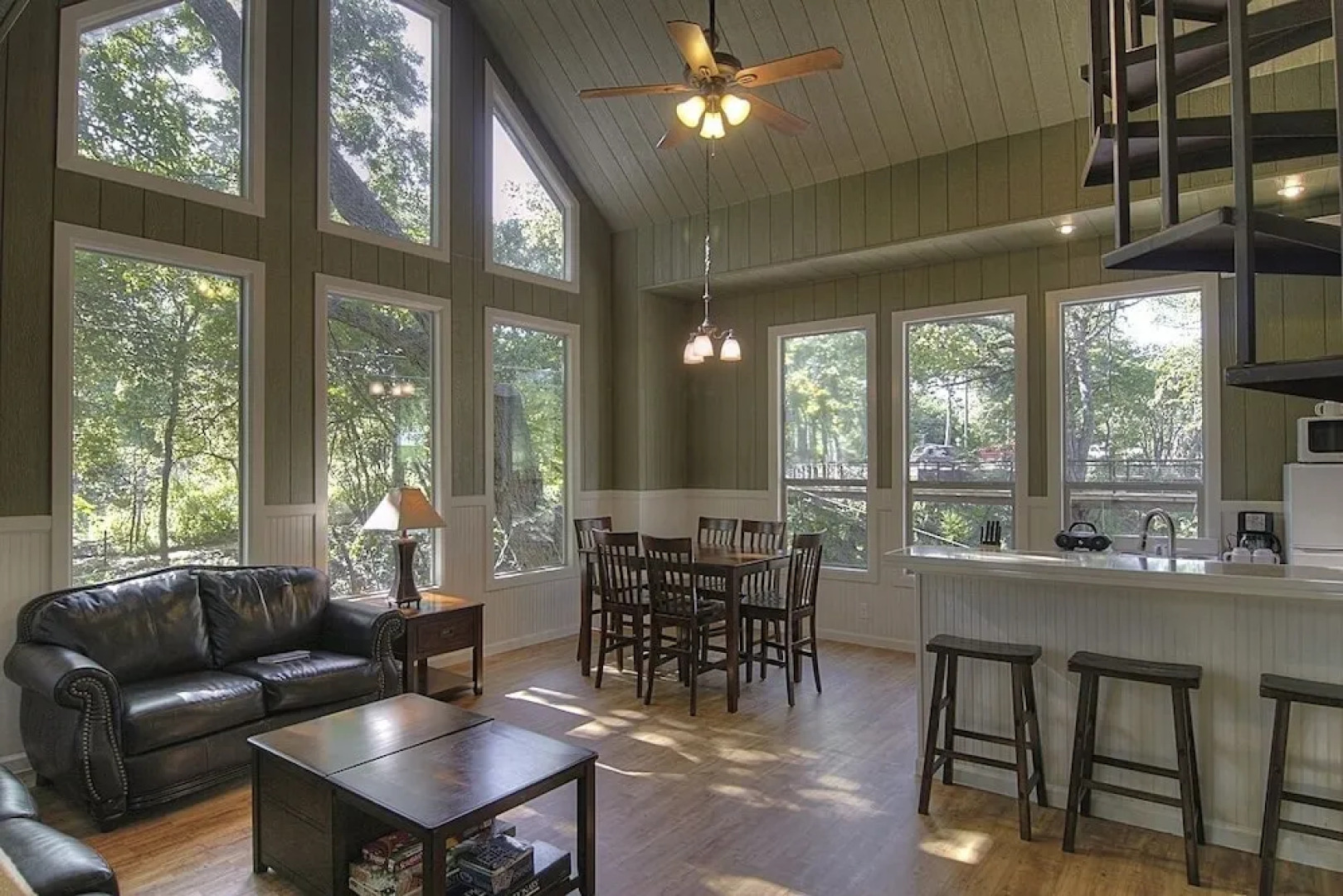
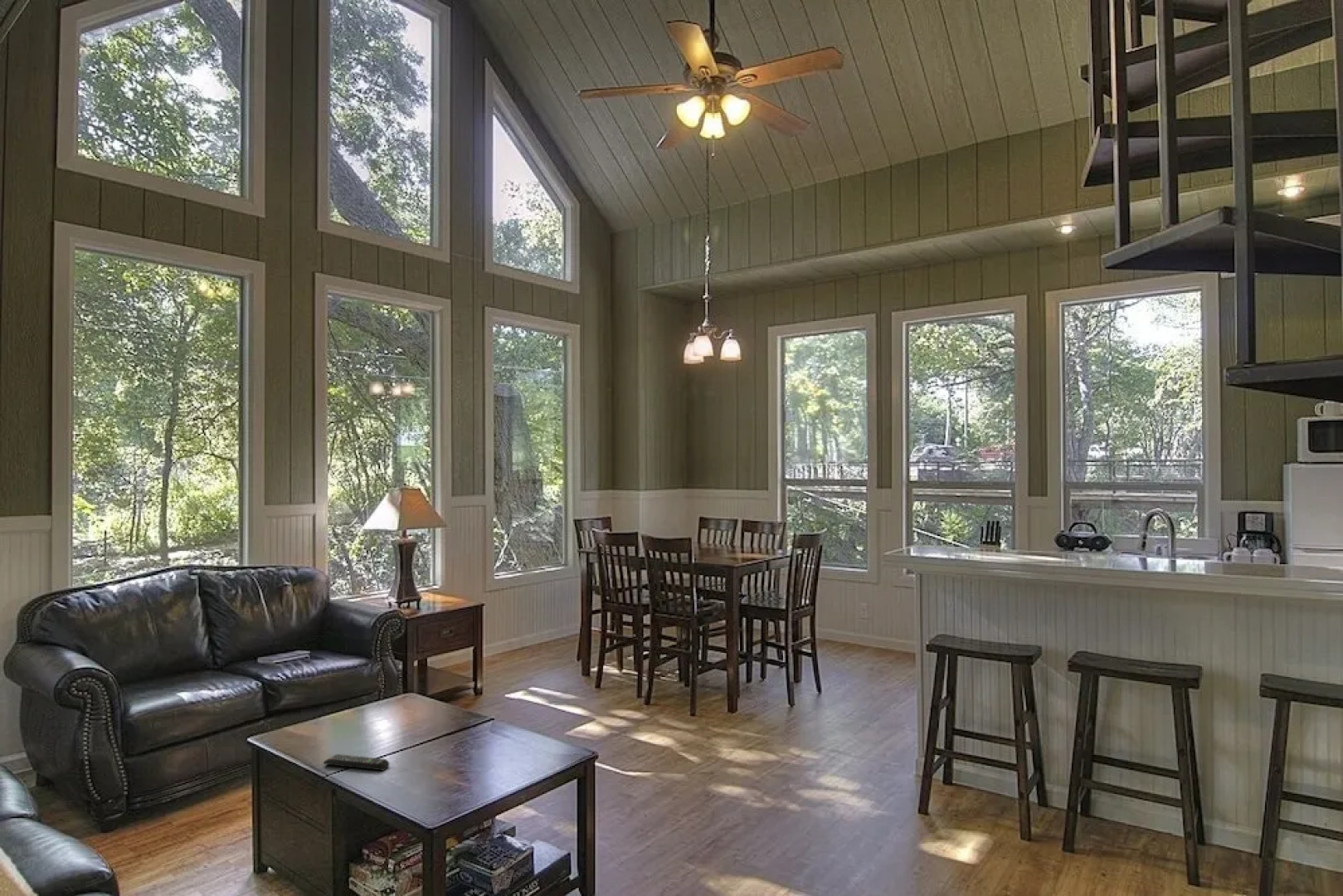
+ remote control [323,753,390,772]
